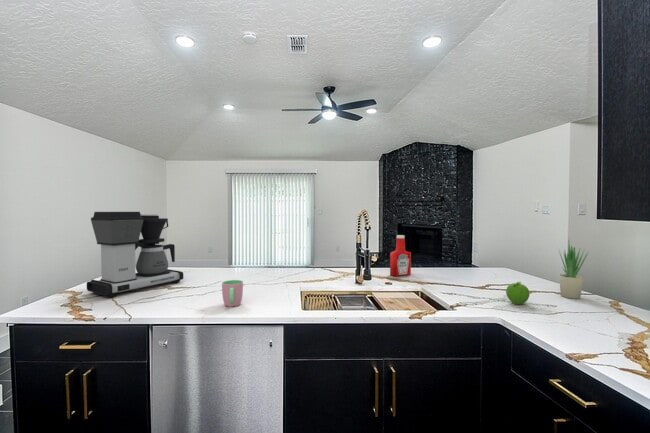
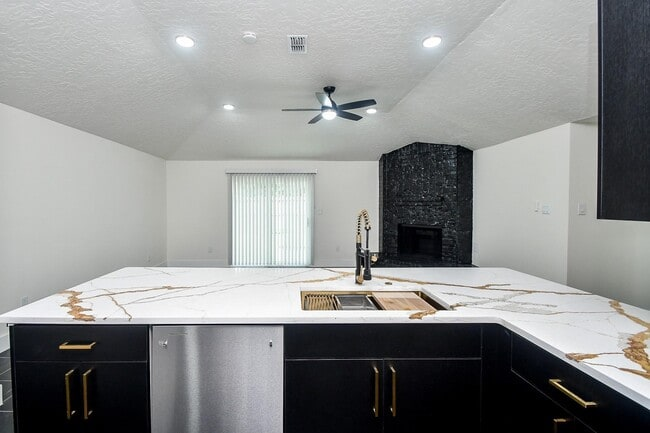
- cup [221,279,244,308]
- coffee maker [86,211,184,298]
- soap bottle [389,234,412,277]
- potted plant [558,240,589,300]
- fruit [505,281,531,305]
